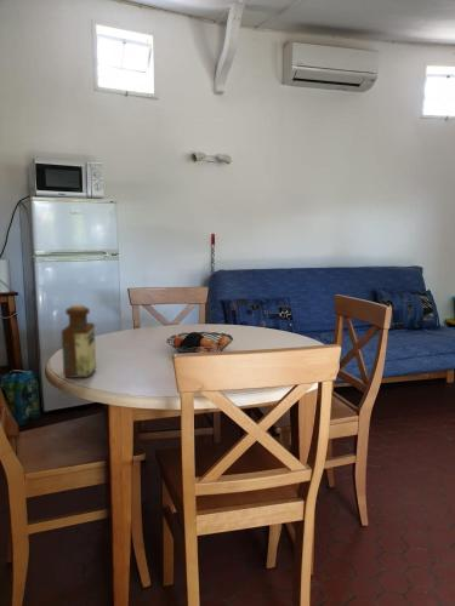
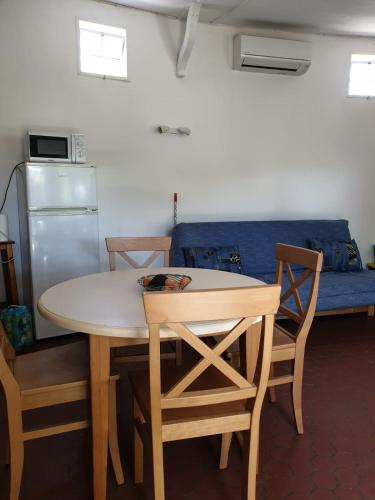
- bottle [61,304,97,379]
